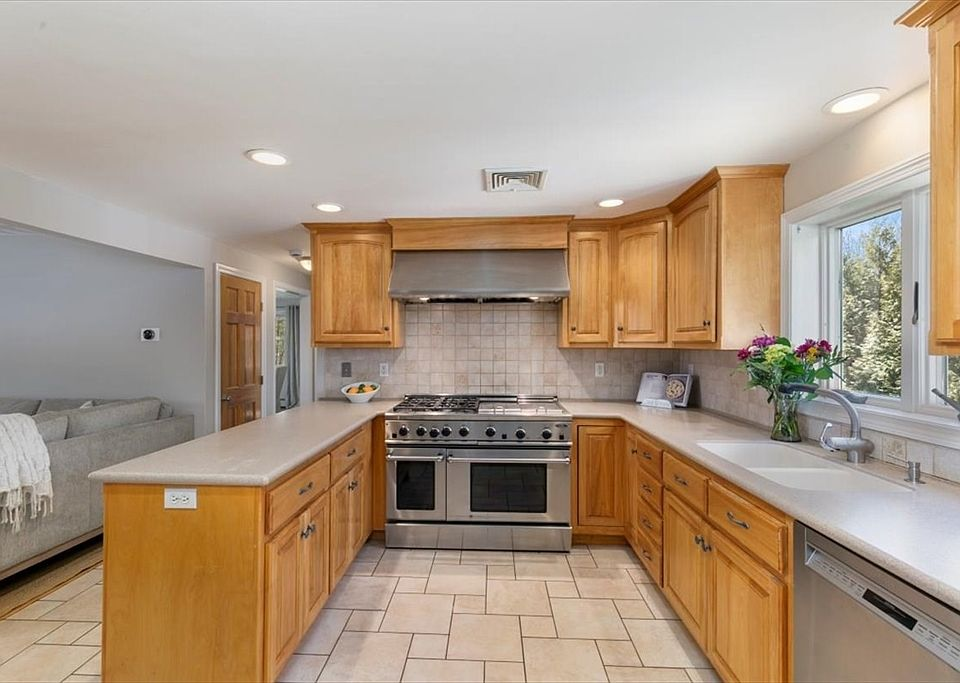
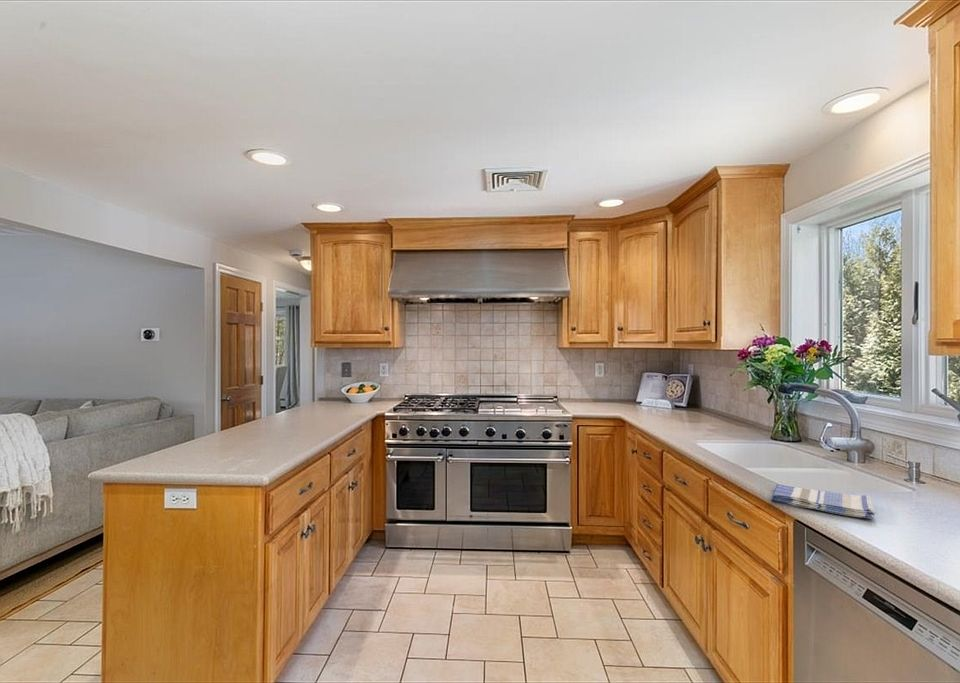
+ dish towel [770,483,877,519]
